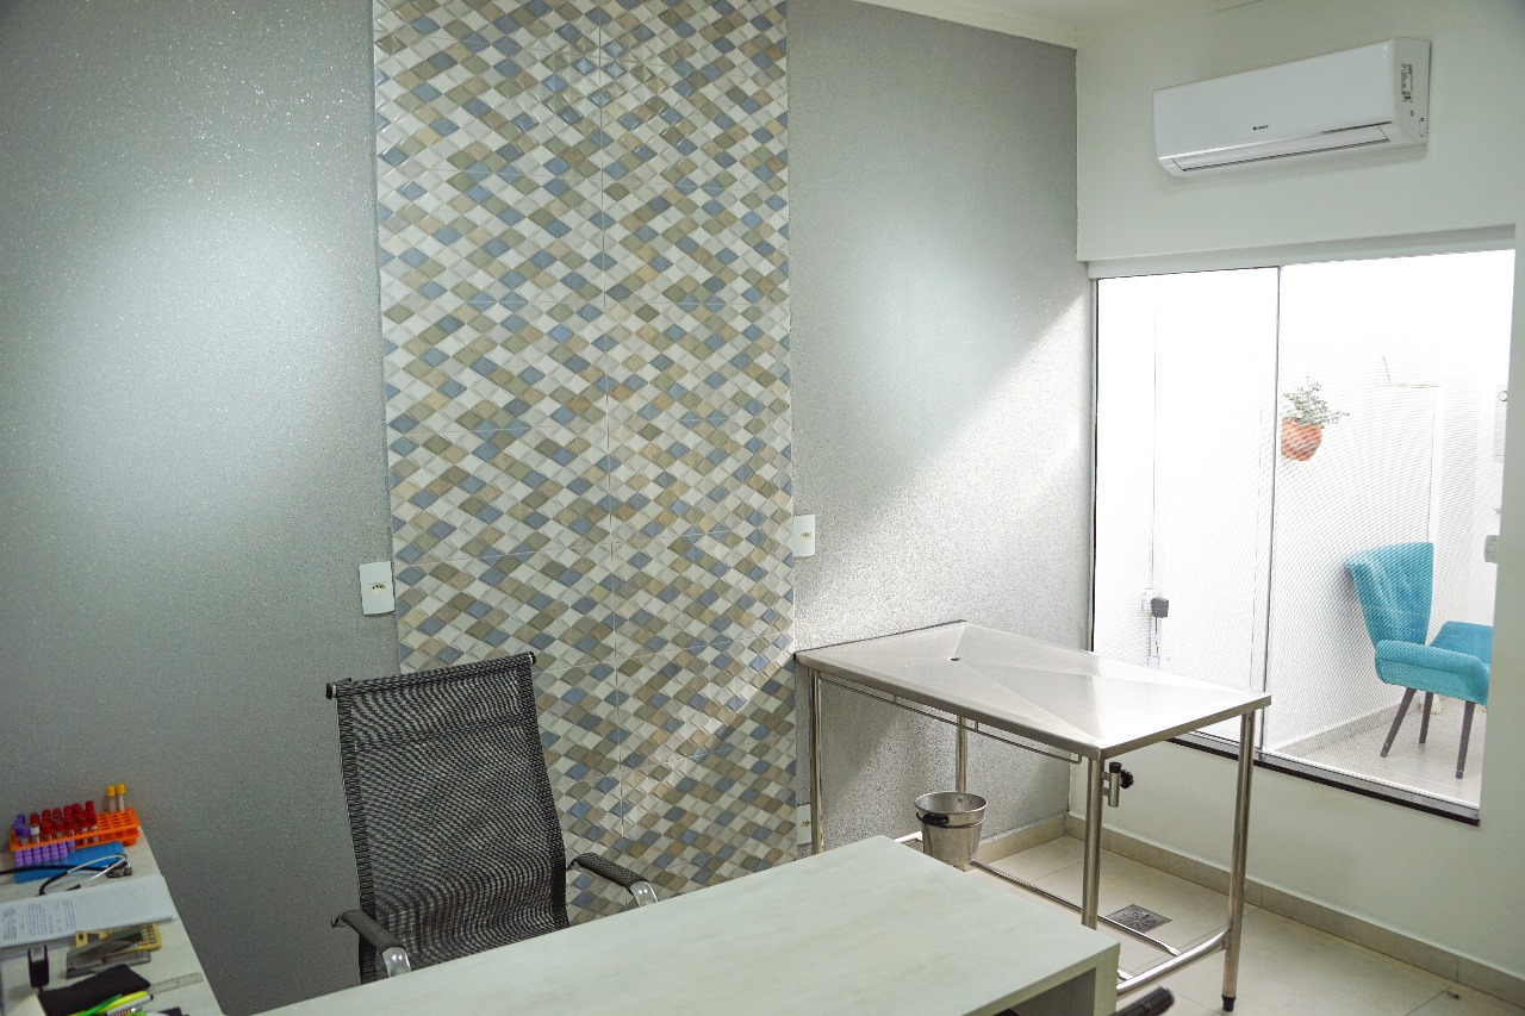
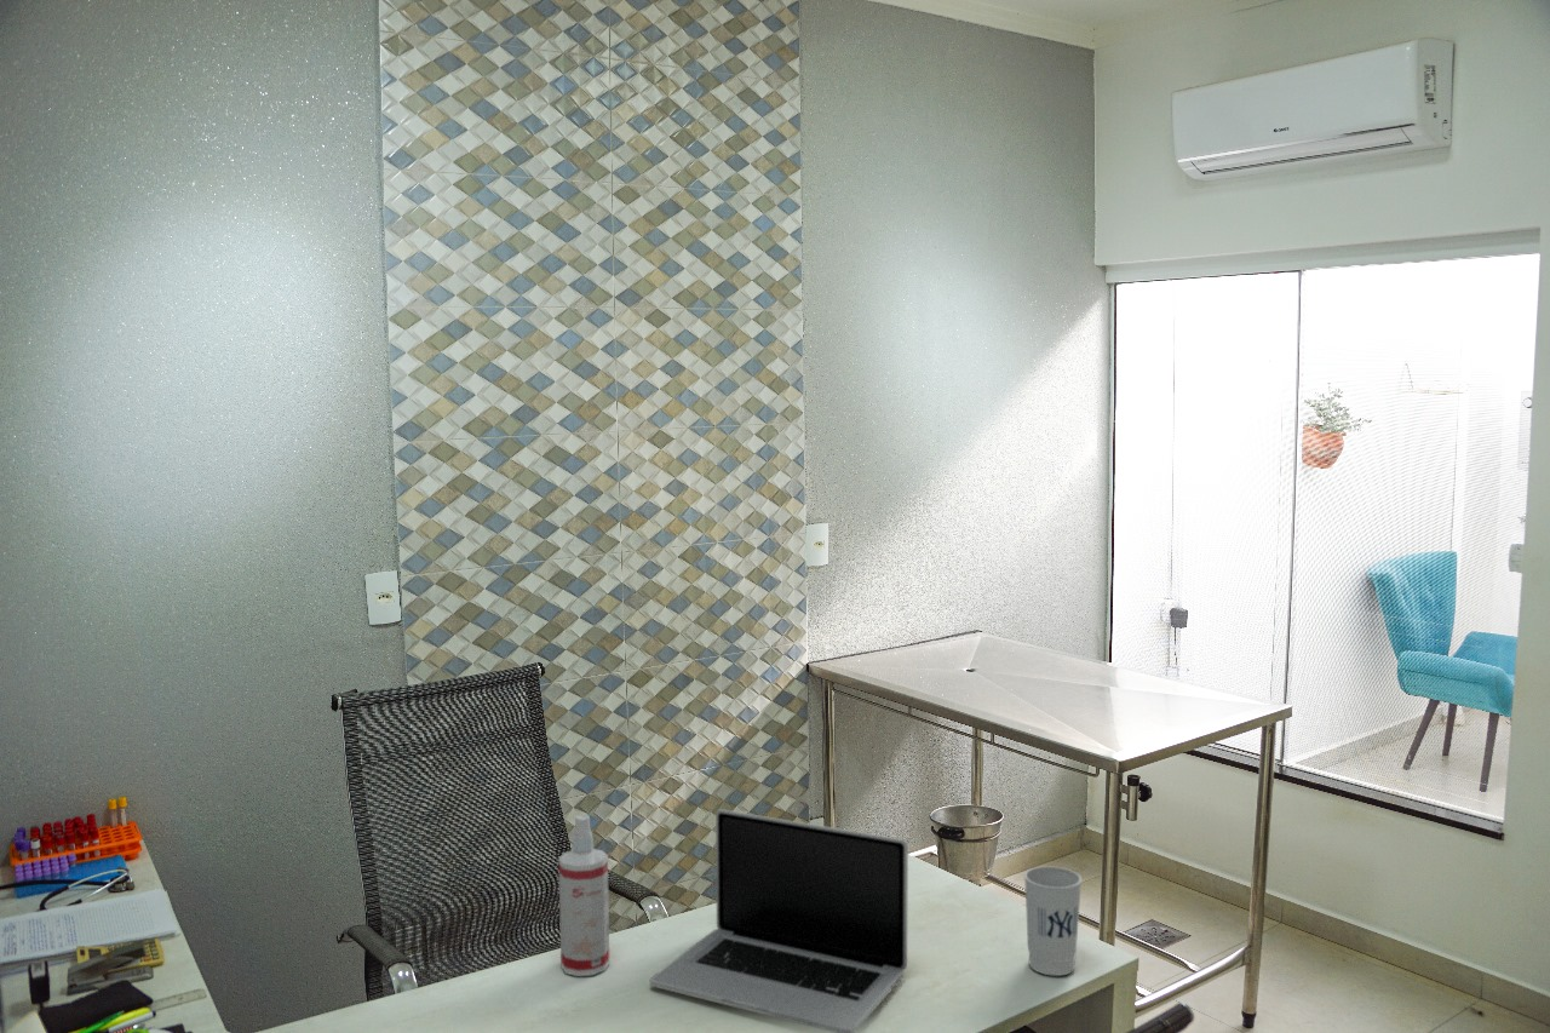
+ cup [1023,866,1083,977]
+ spray bottle [557,813,610,977]
+ laptop [649,808,909,1033]
